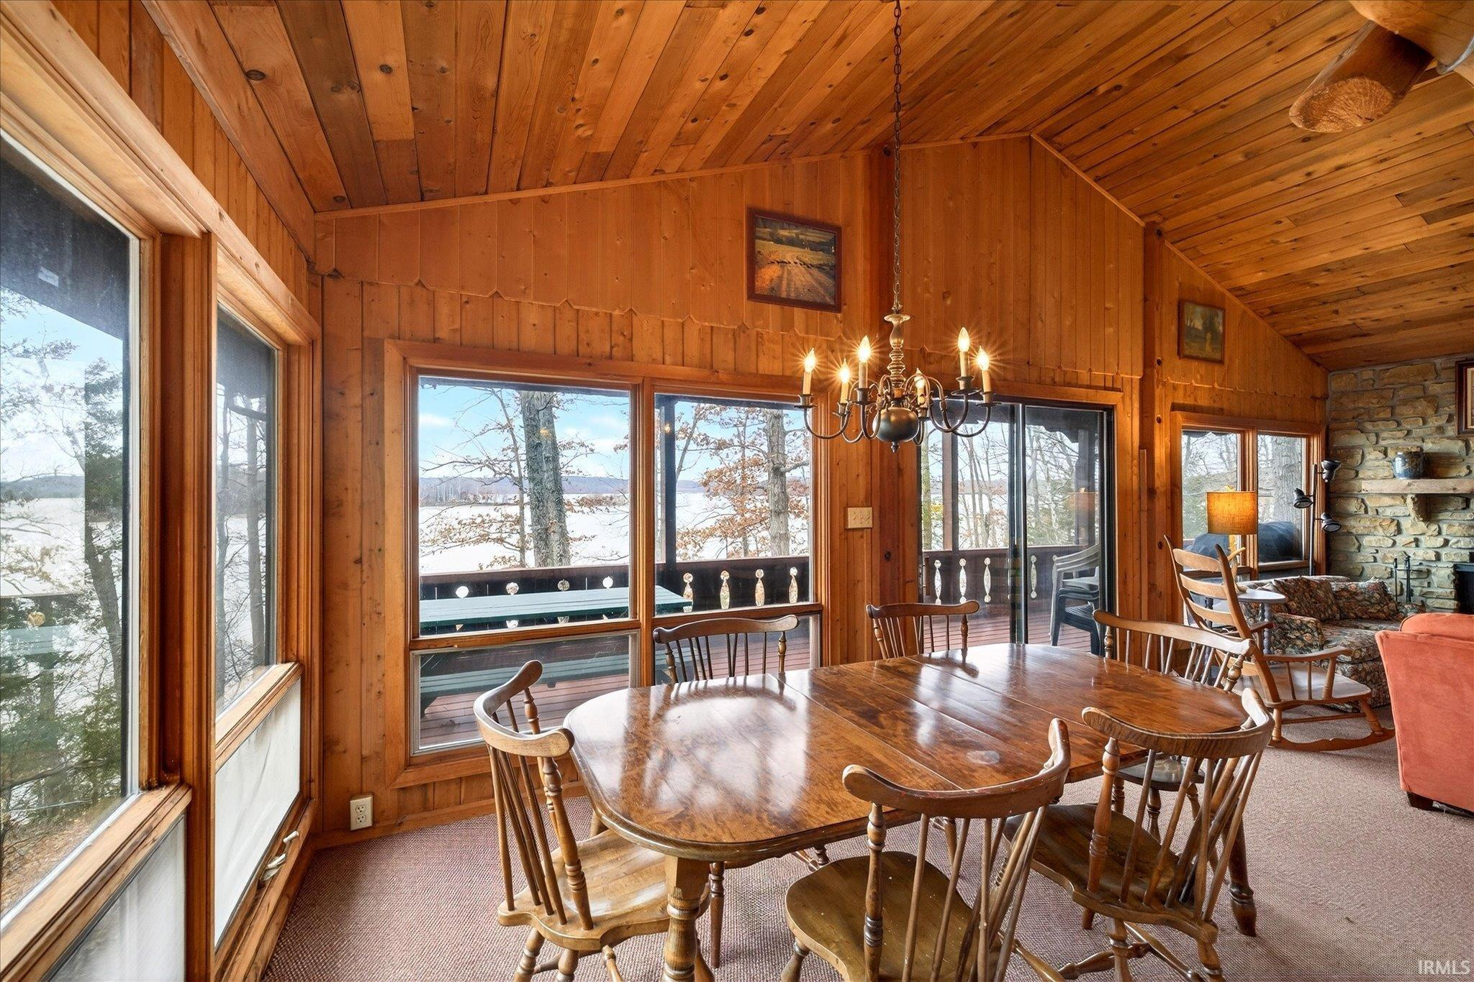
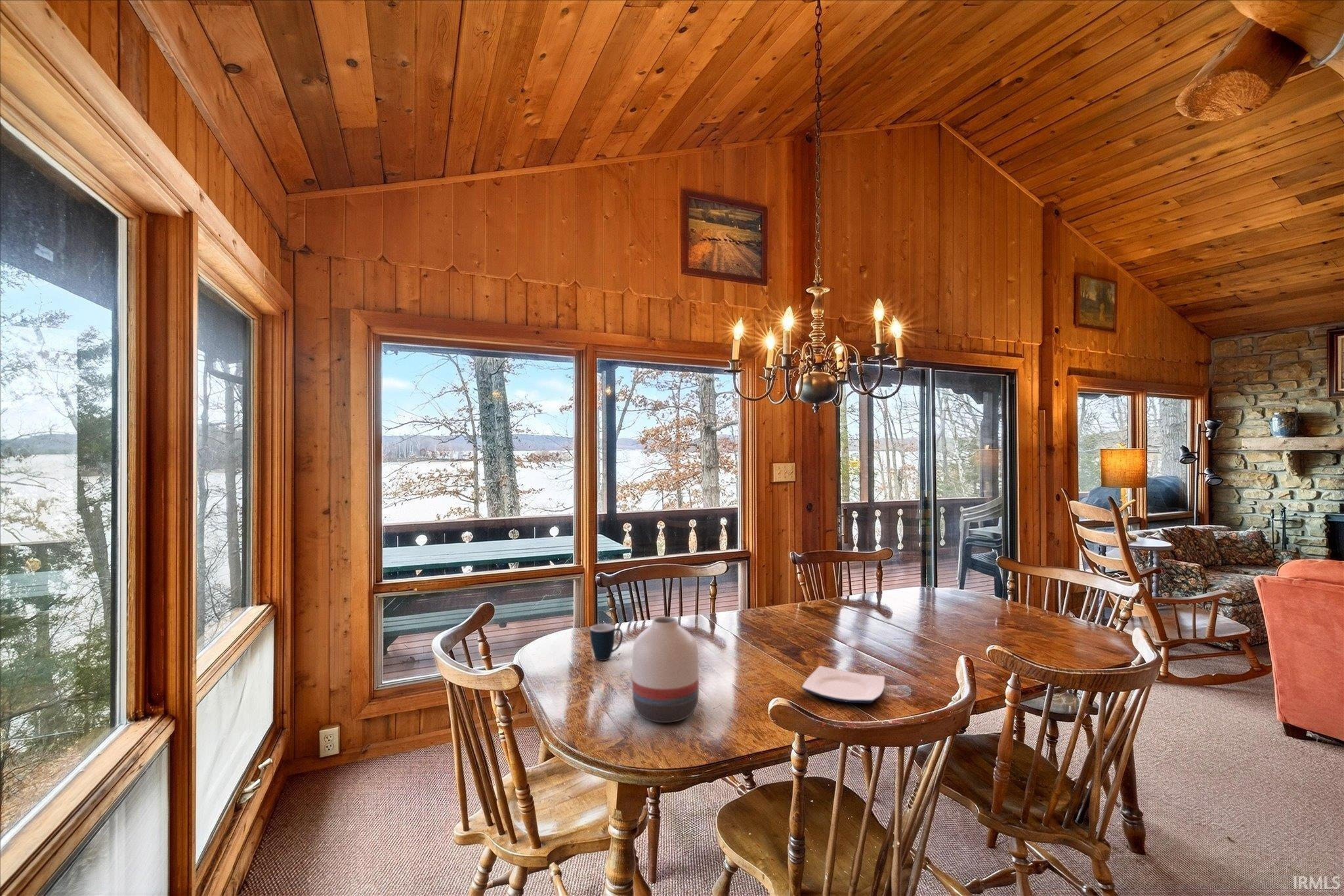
+ plate [801,665,885,704]
+ mug [589,623,623,661]
+ vase [631,616,700,723]
